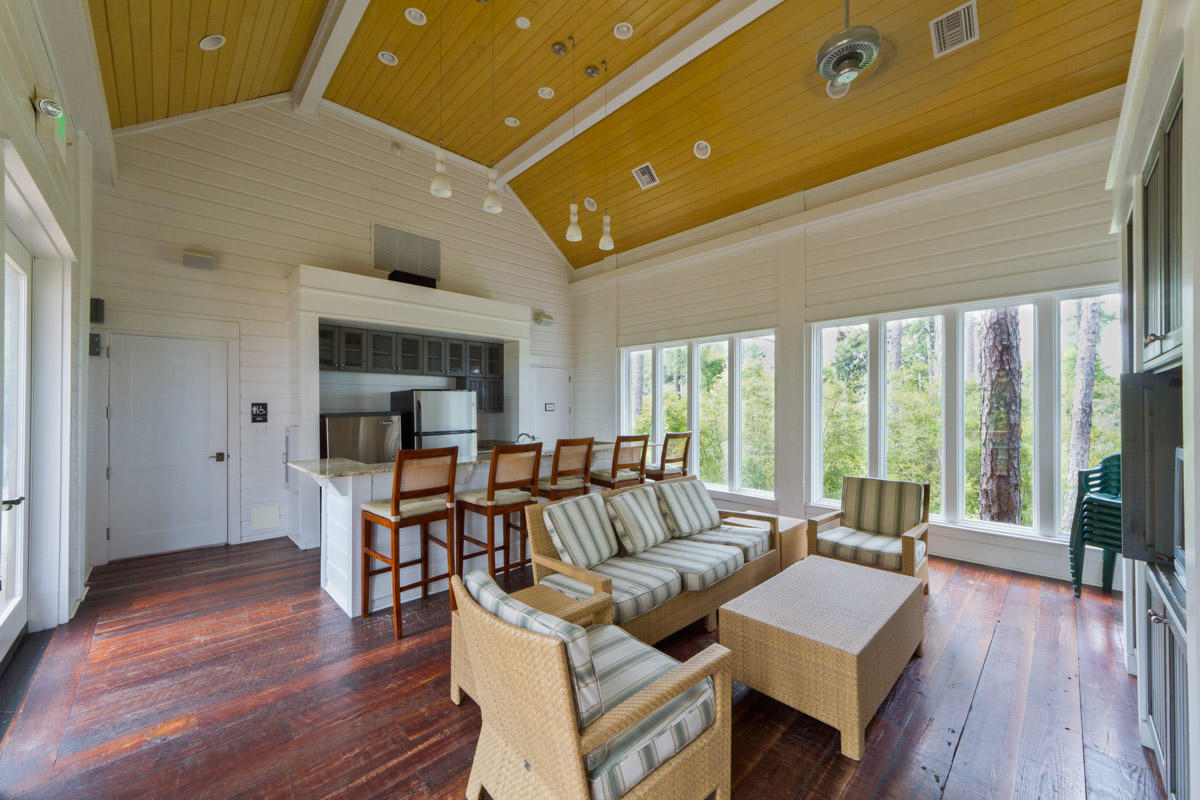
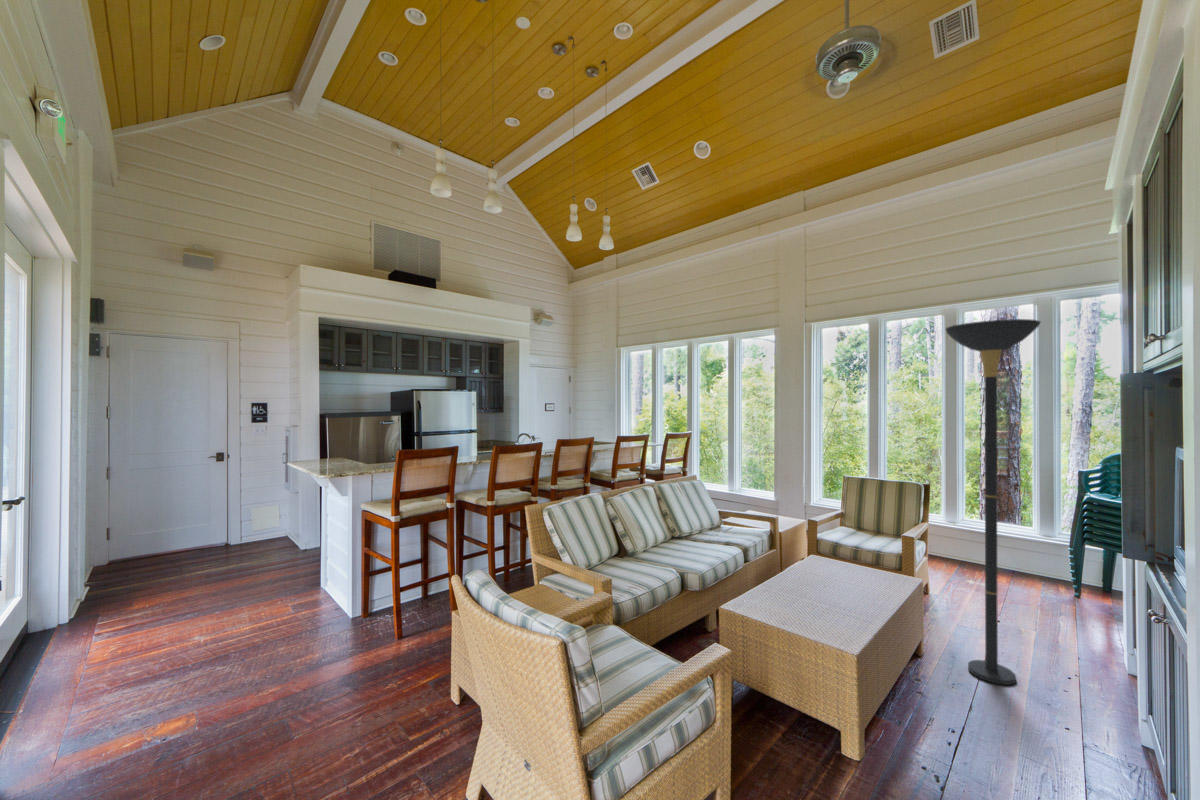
+ floor lamp [945,318,1042,686]
